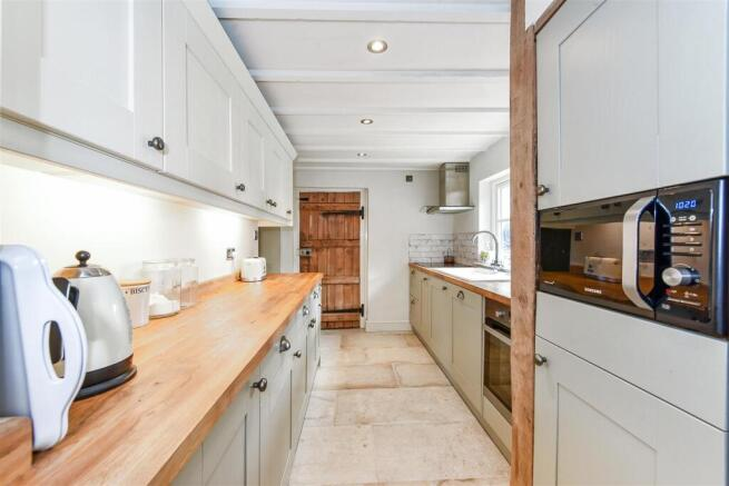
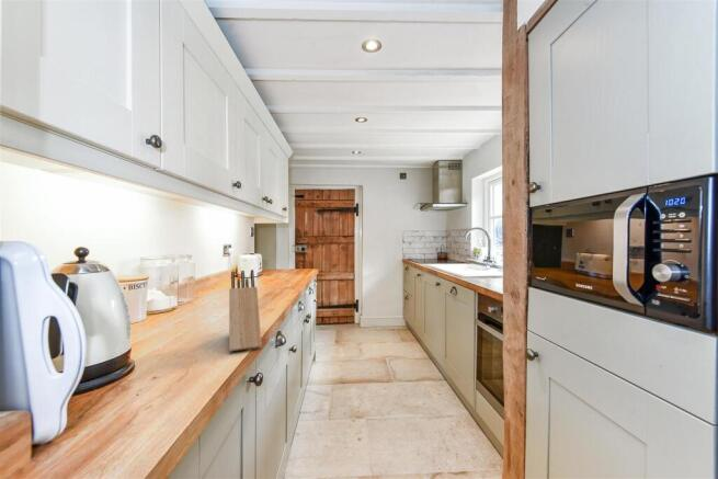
+ knife block [228,269,262,352]
